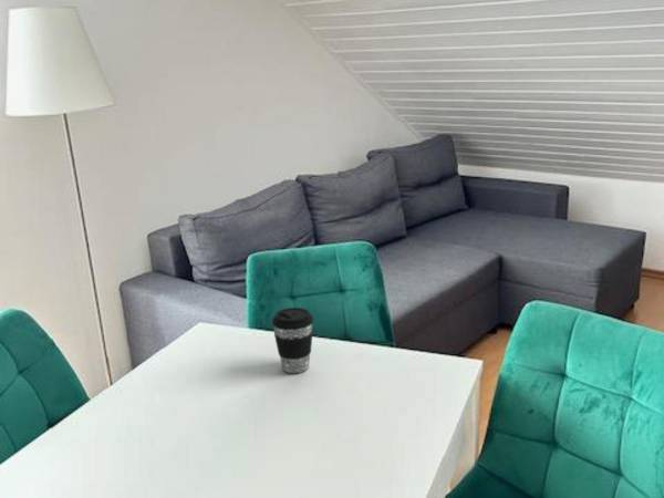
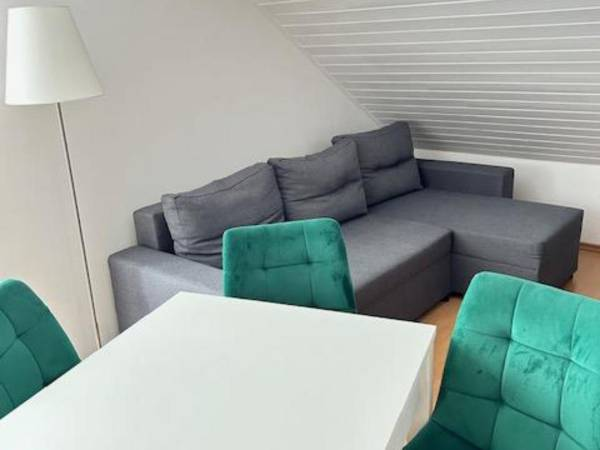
- coffee cup [271,307,314,374]
